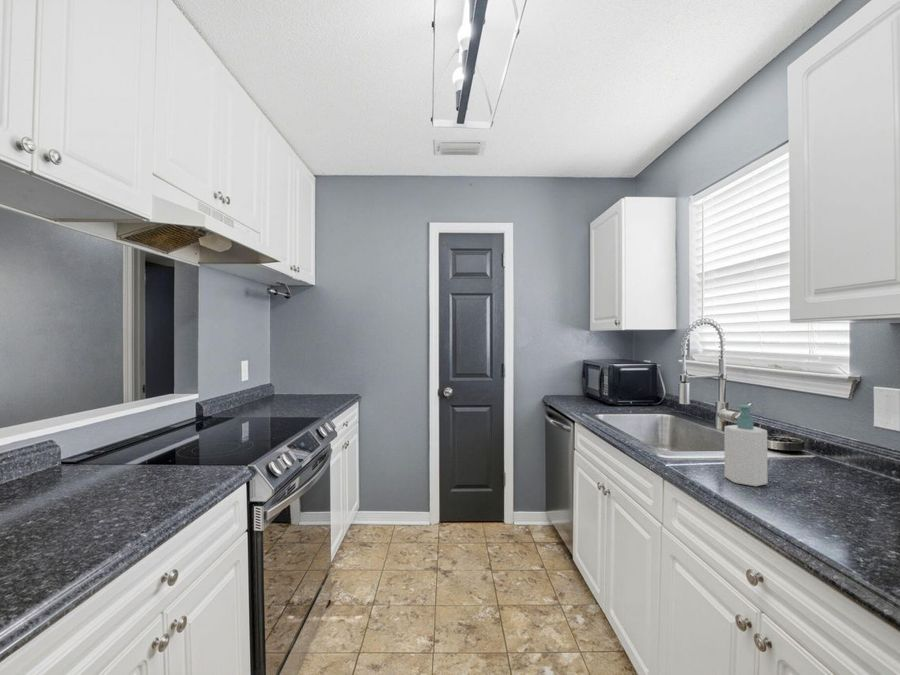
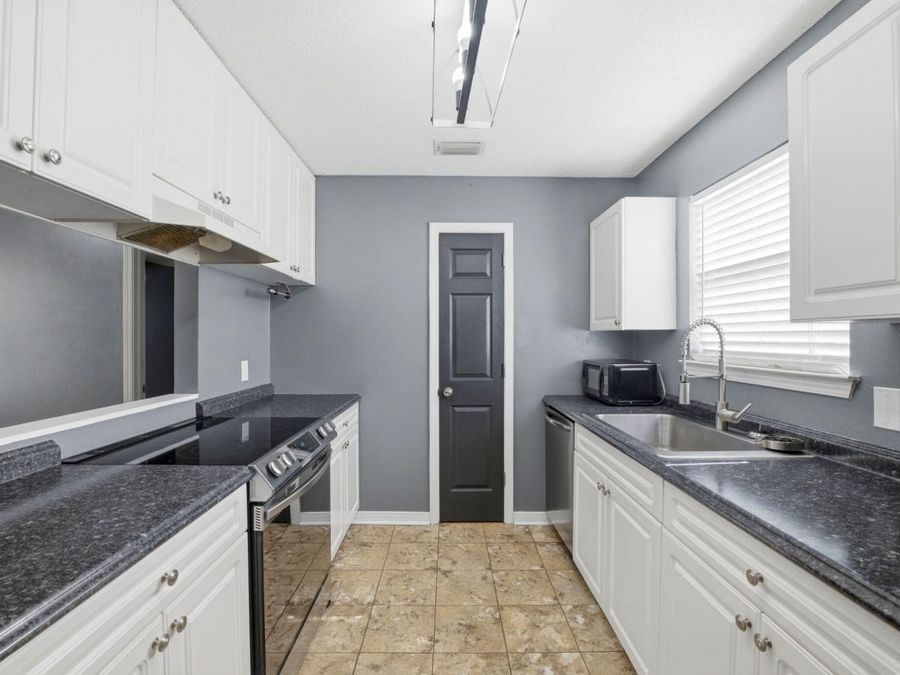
- soap bottle [723,404,768,487]
